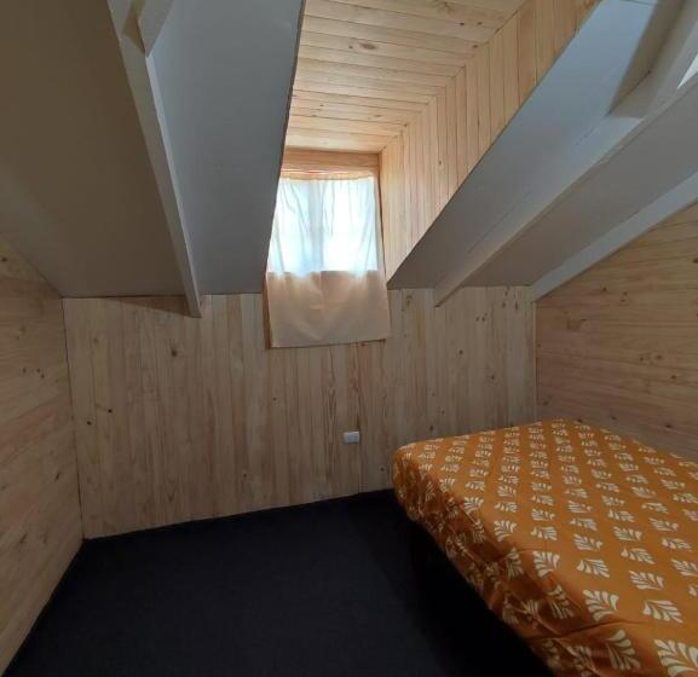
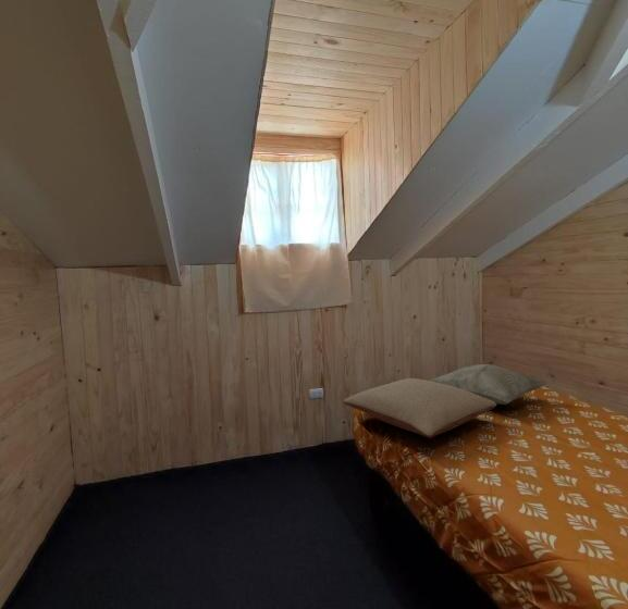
+ pillow [342,377,497,439]
+ decorative pillow [429,363,549,406]
